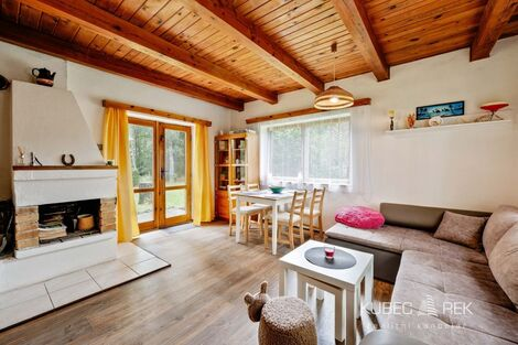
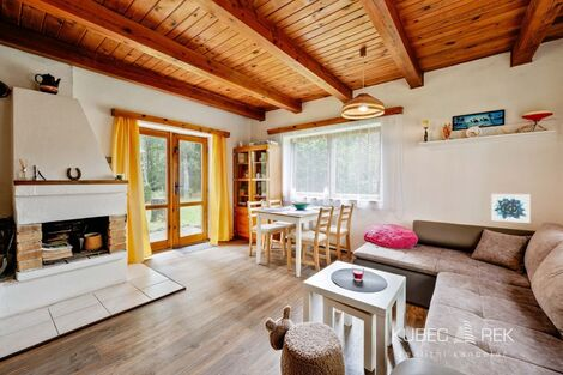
+ wall art [490,193,532,224]
